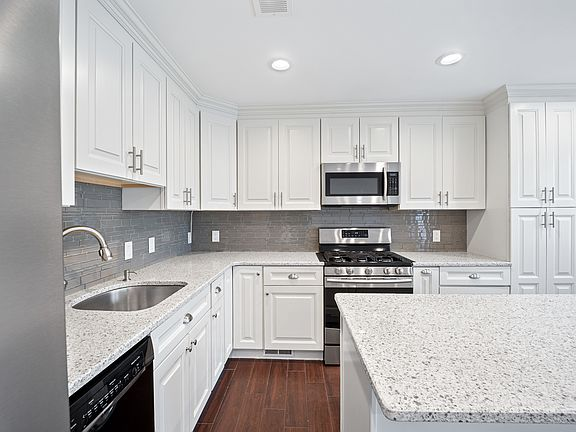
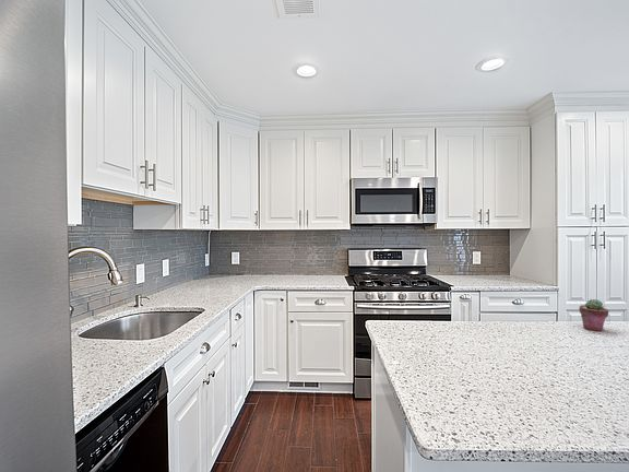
+ potted succulent [579,298,609,332]
